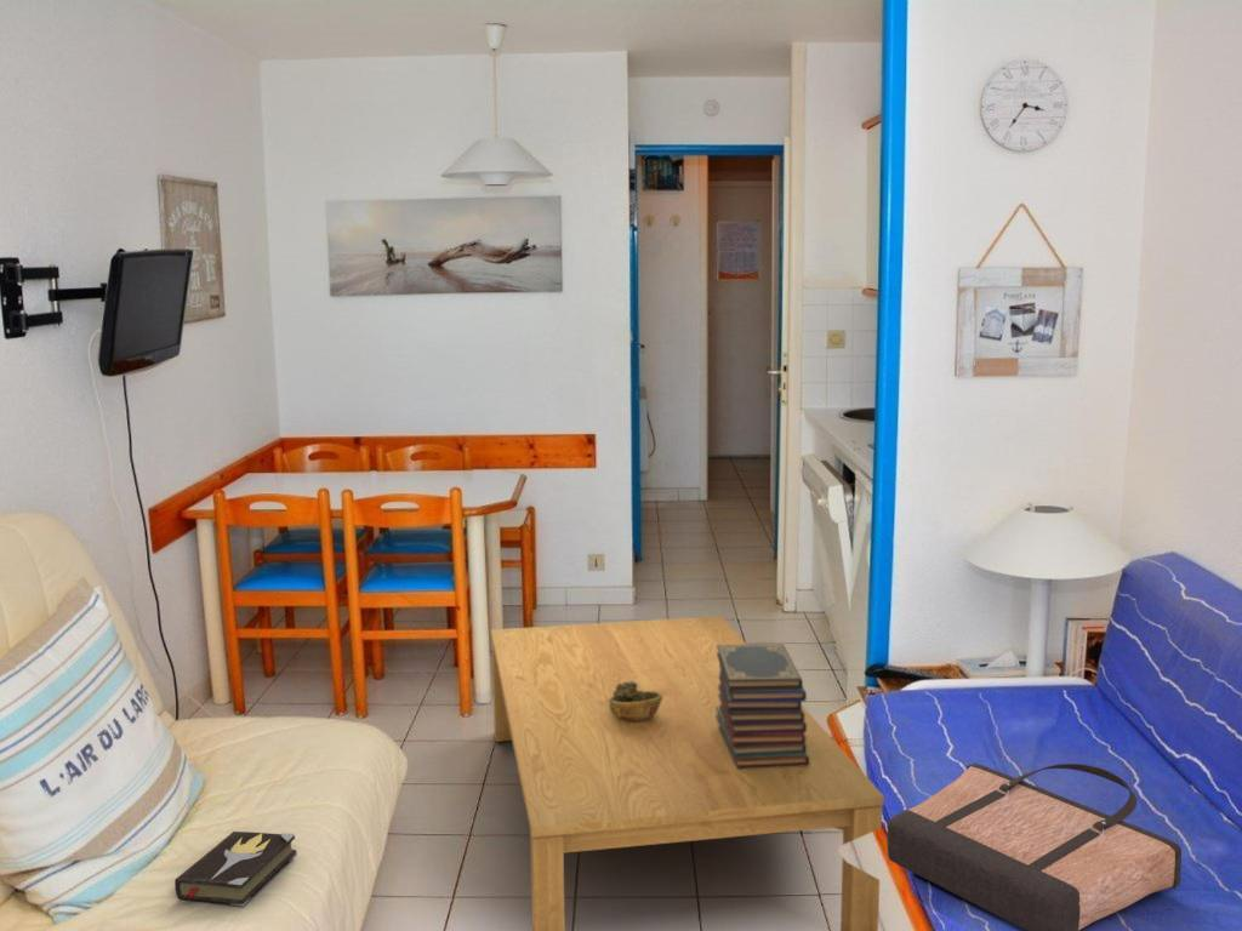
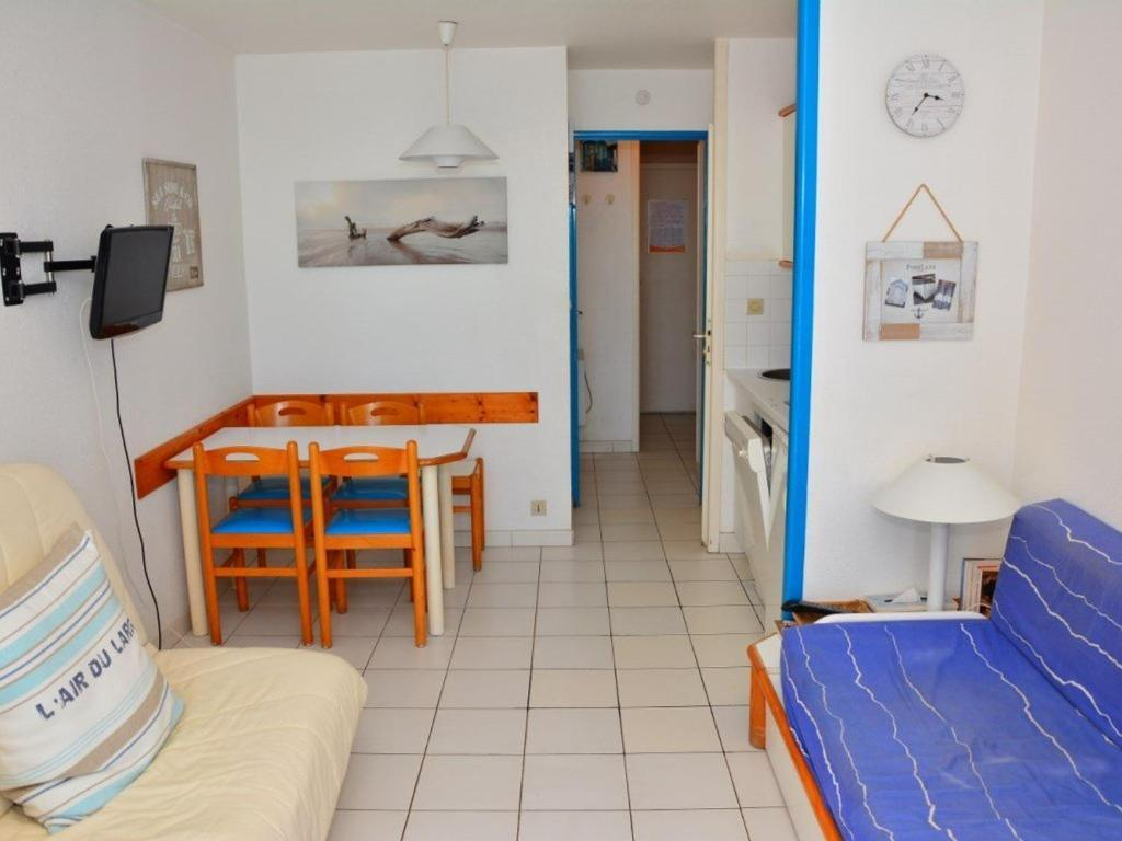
- coffee table [490,615,885,931]
- decorative bowl [609,681,662,721]
- hardback book [173,830,298,907]
- book stack [716,642,810,770]
- shopping bag [887,762,1183,931]
